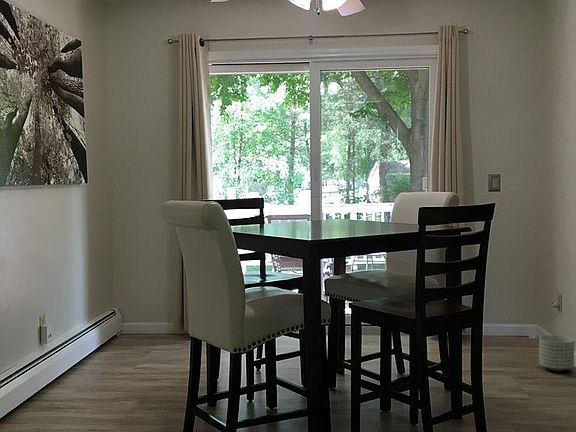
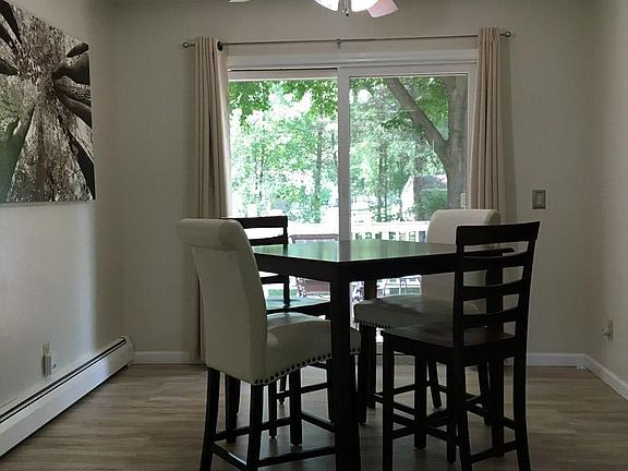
- planter [538,334,575,372]
